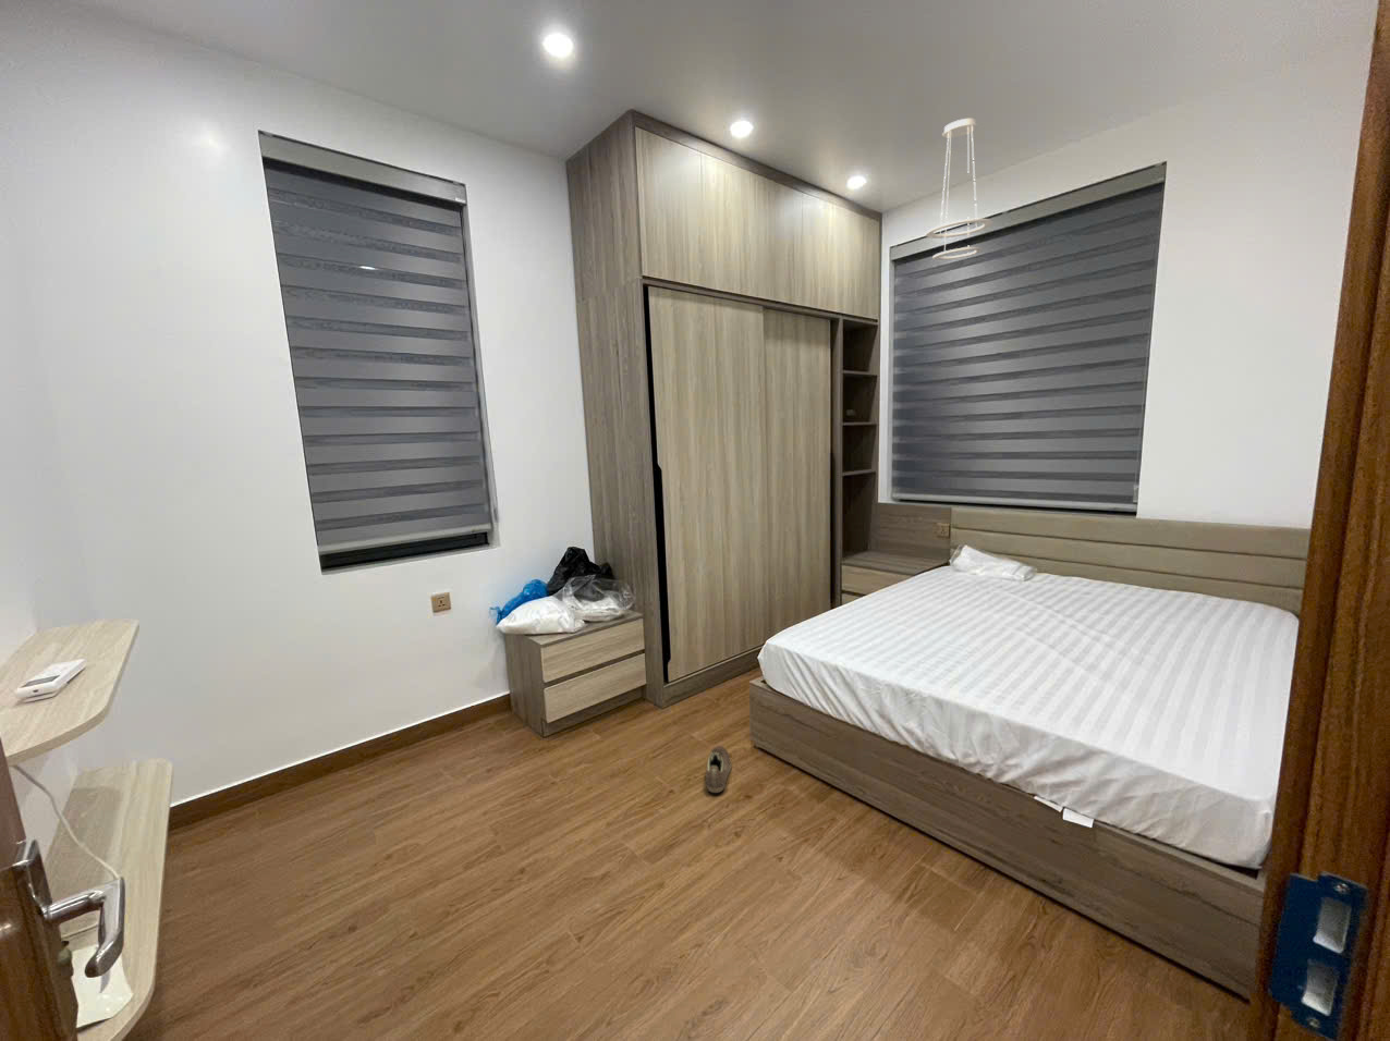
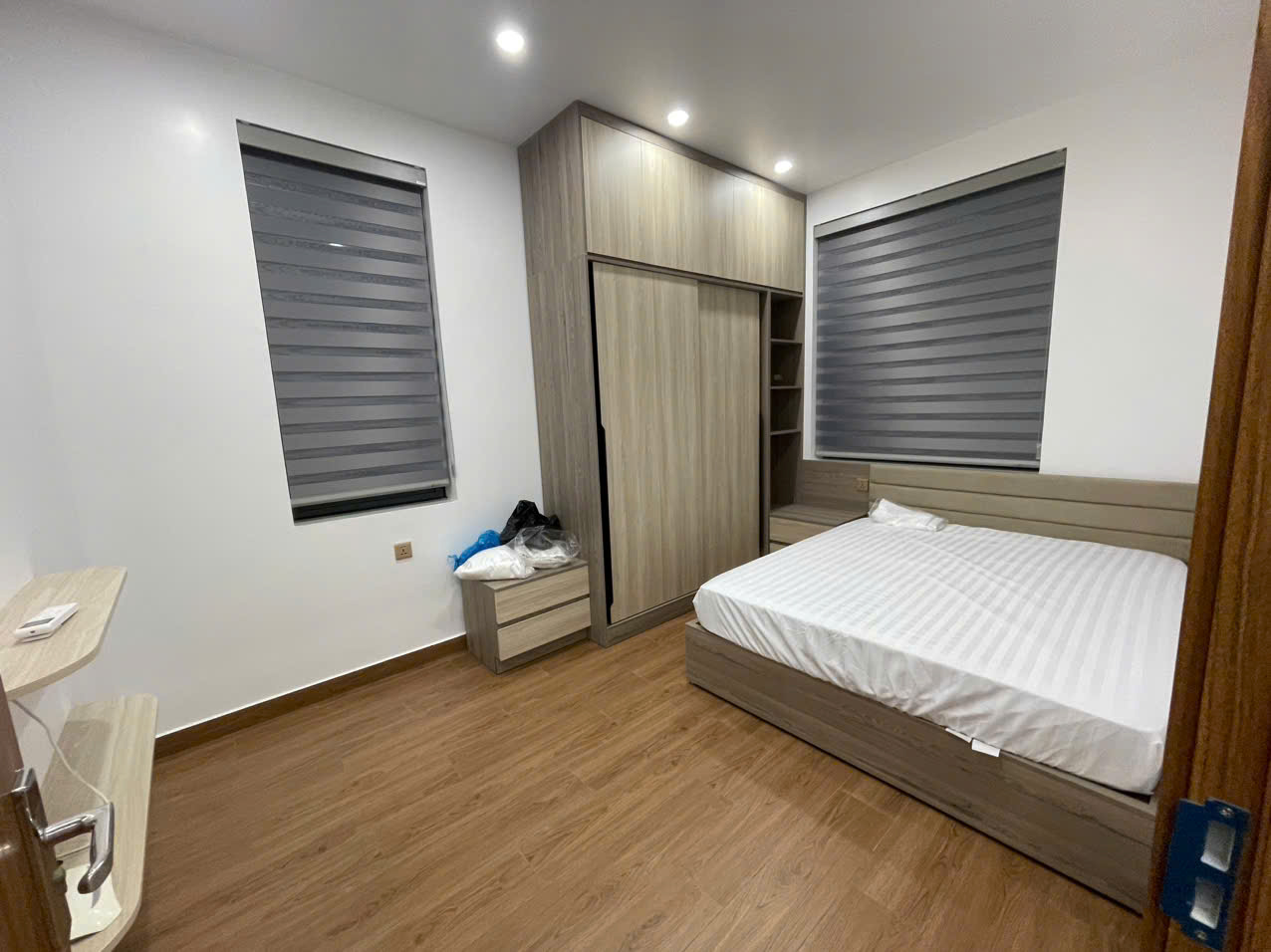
- pendant light [925,118,993,261]
- sneaker [704,745,733,794]
